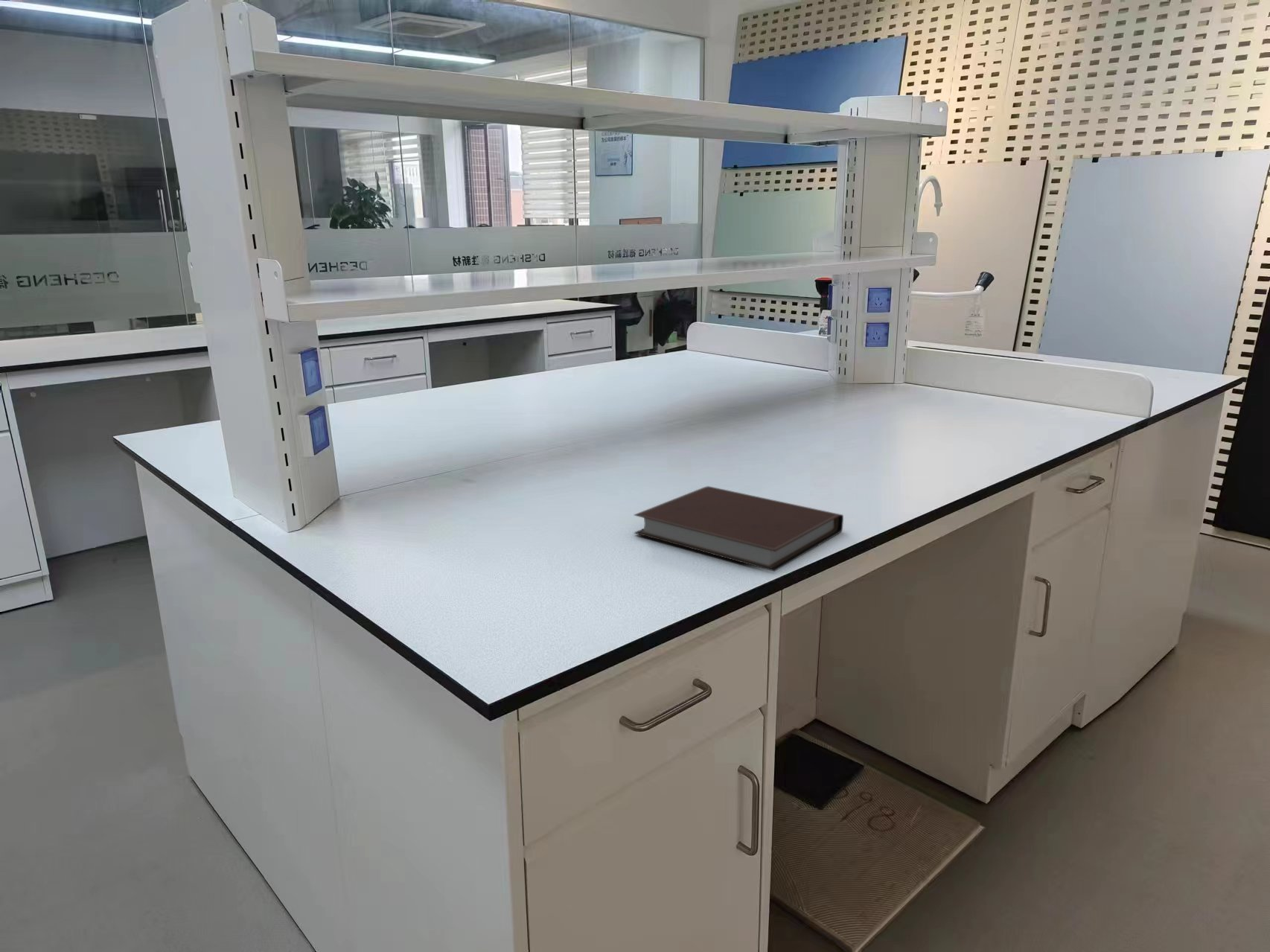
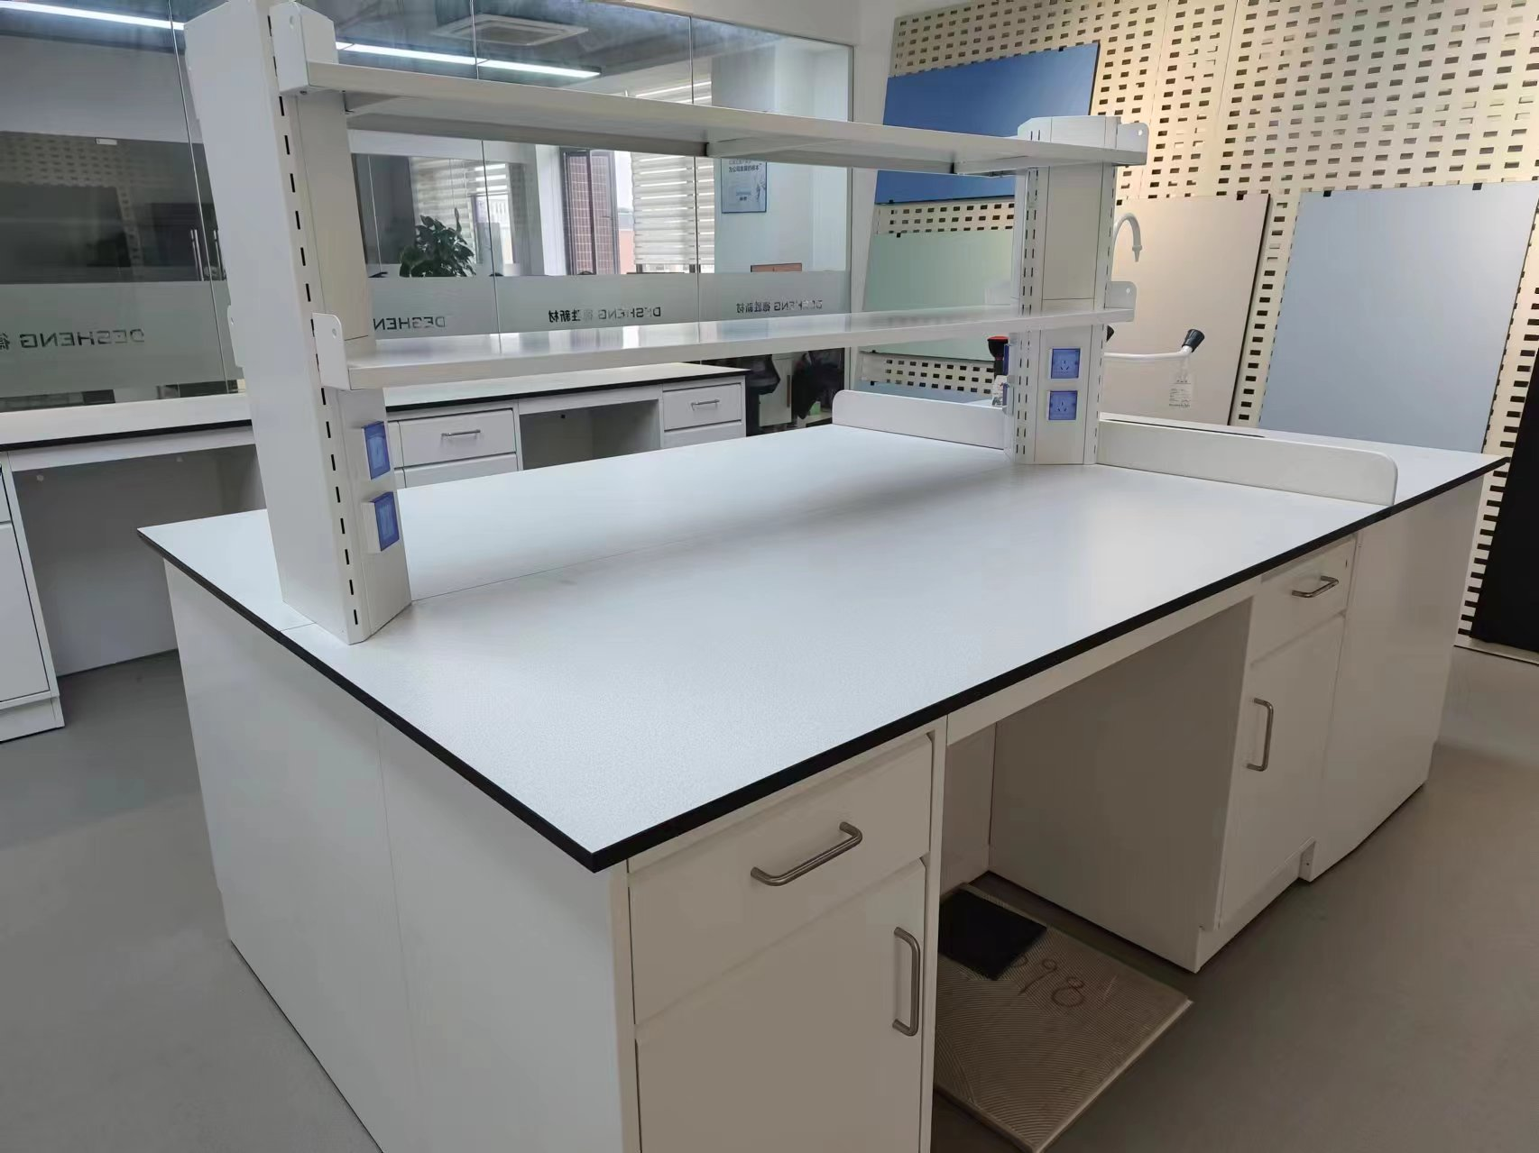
- notebook [634,485,844,572]
